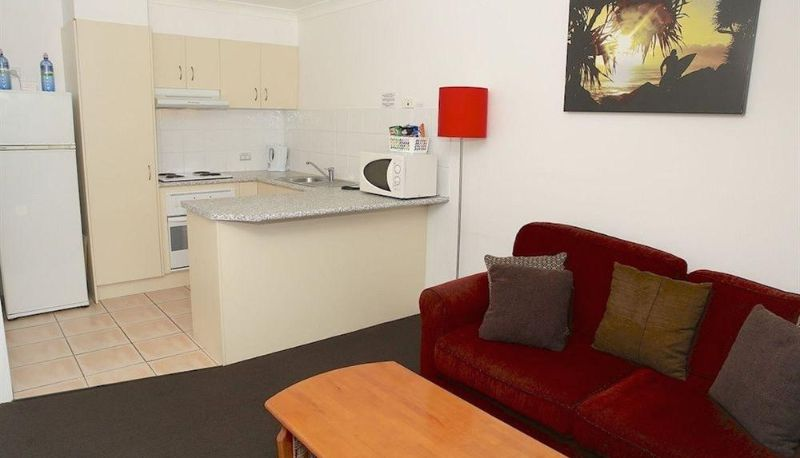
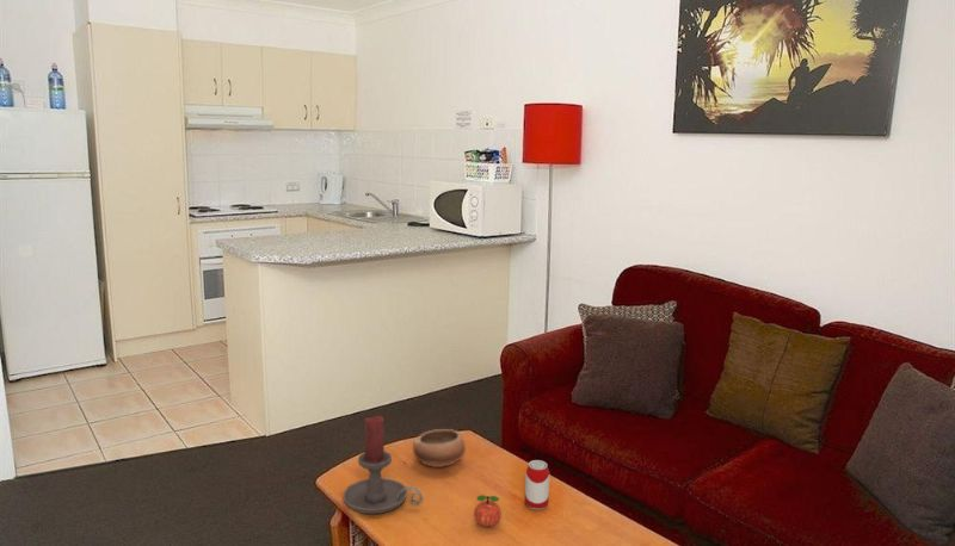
+ bowl [412,428,467,469]
+ beverage can [524,459,550,510]
+ candle holder [341,415,424,515]
+ apple [473,494,503,528]
